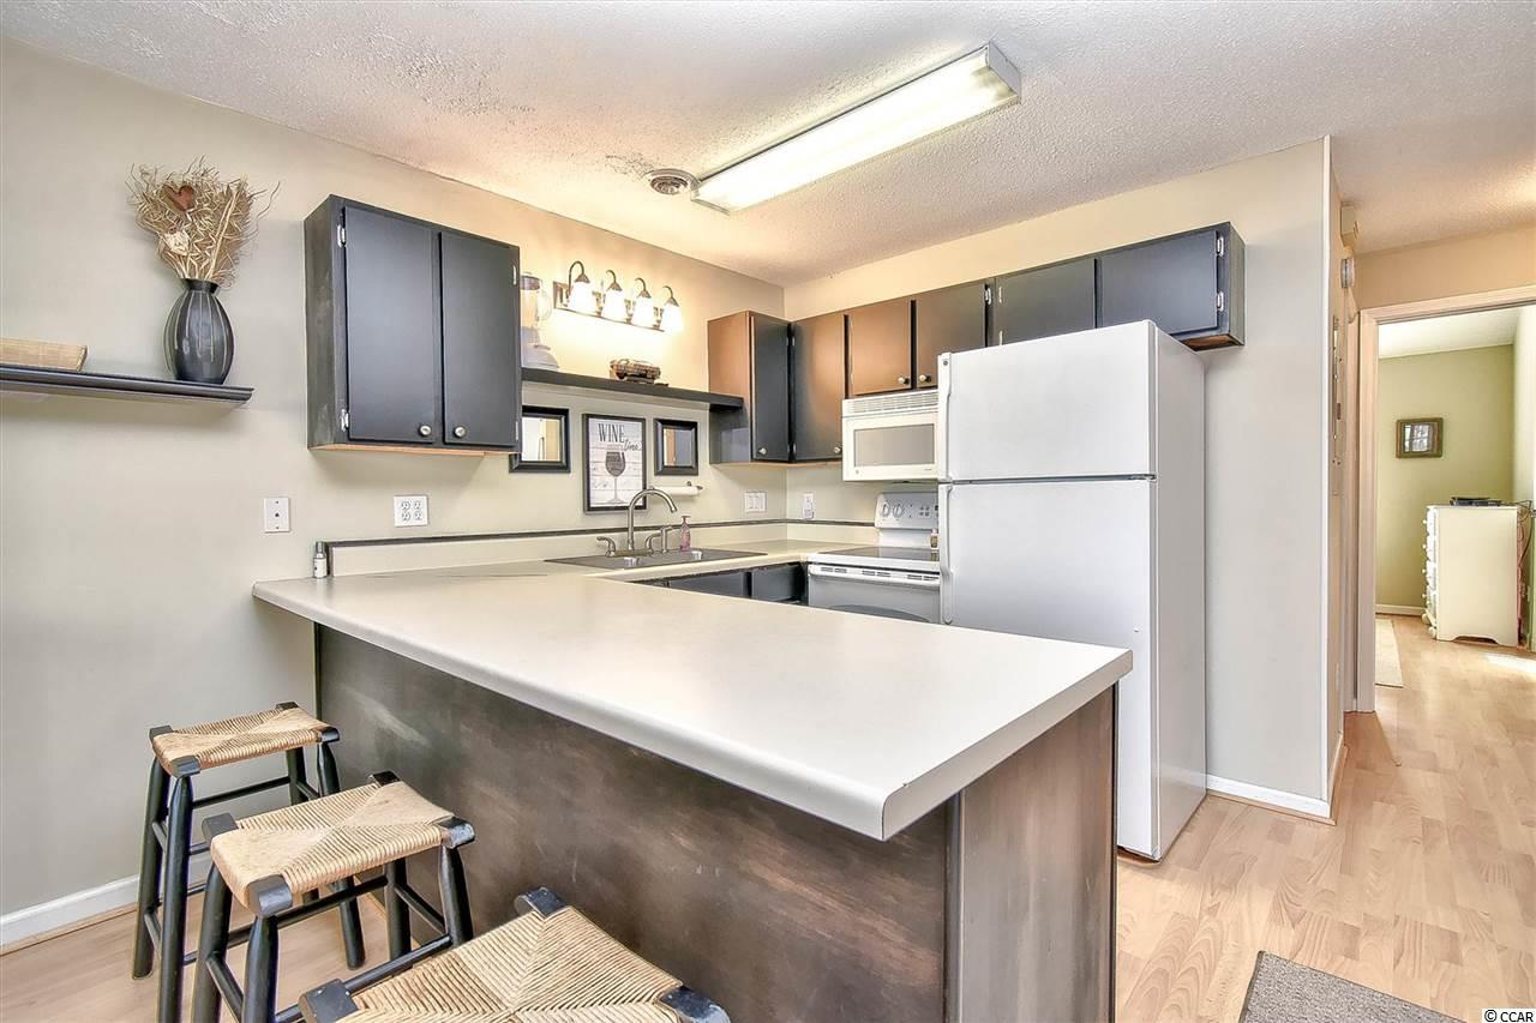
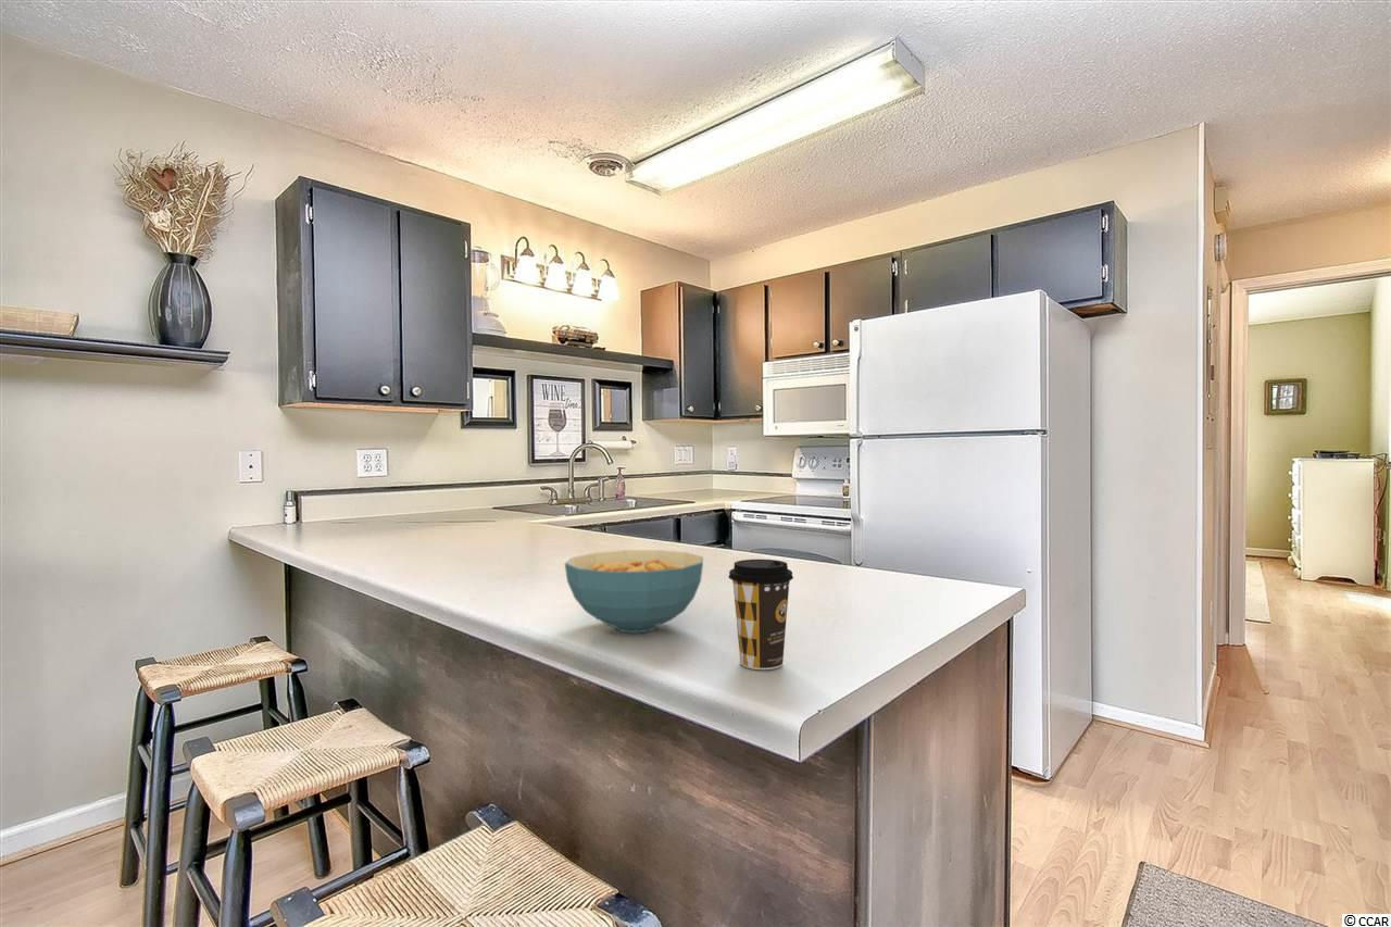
+ cereal bowl [564,549,704,634]
+ coffee cup [727,559,794,671]
